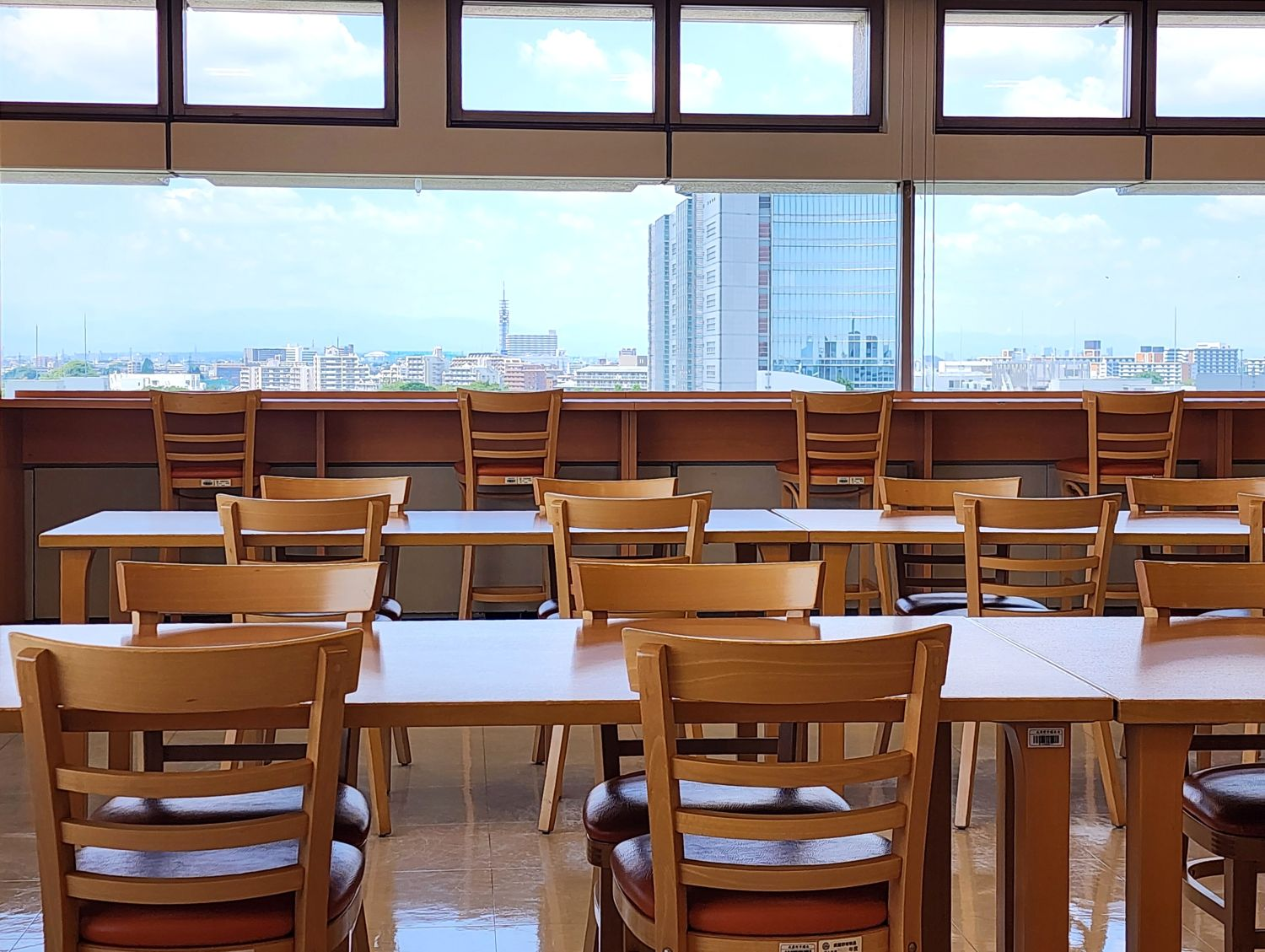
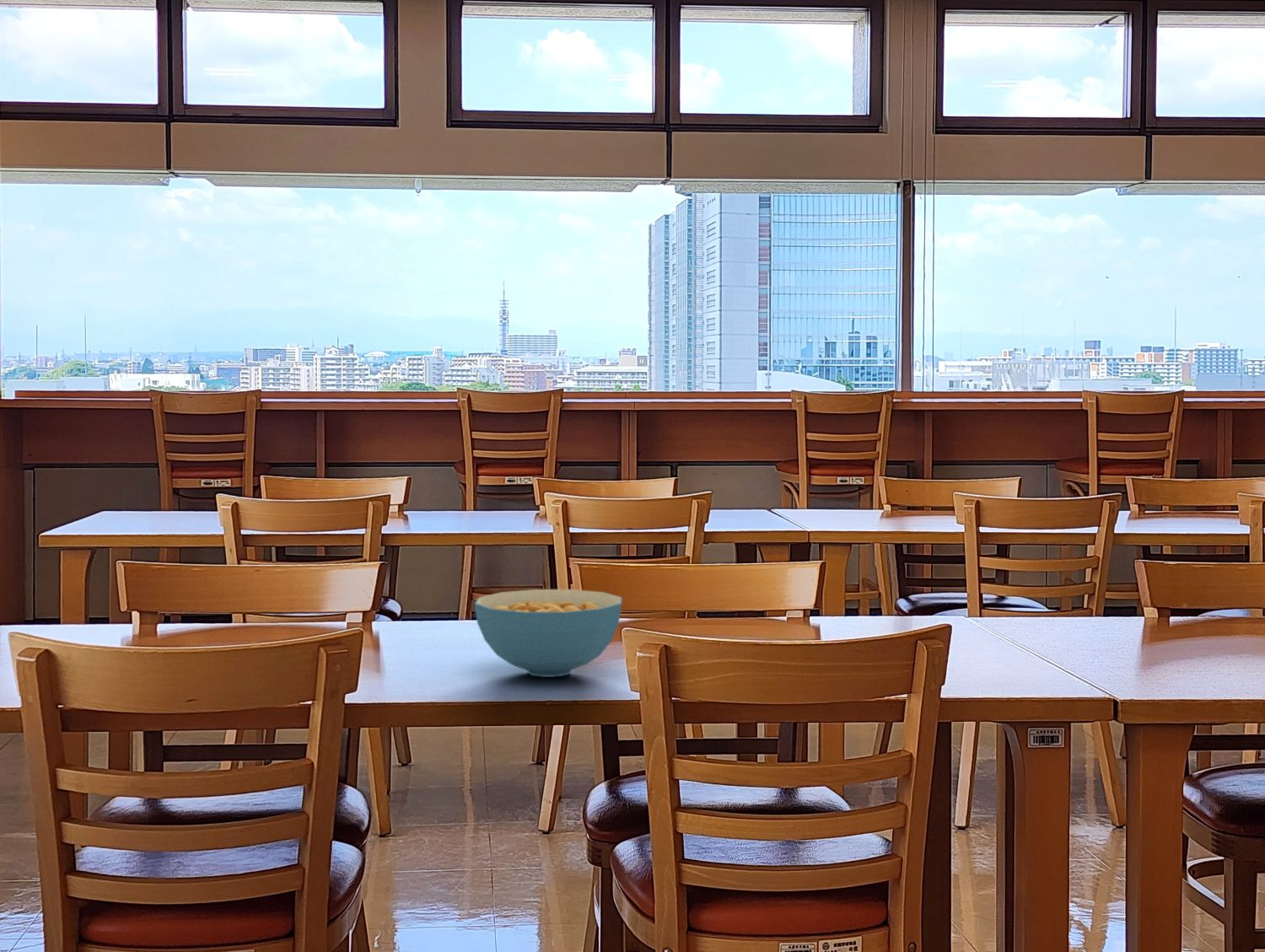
+ cereal bowl [474,589,622,678]
